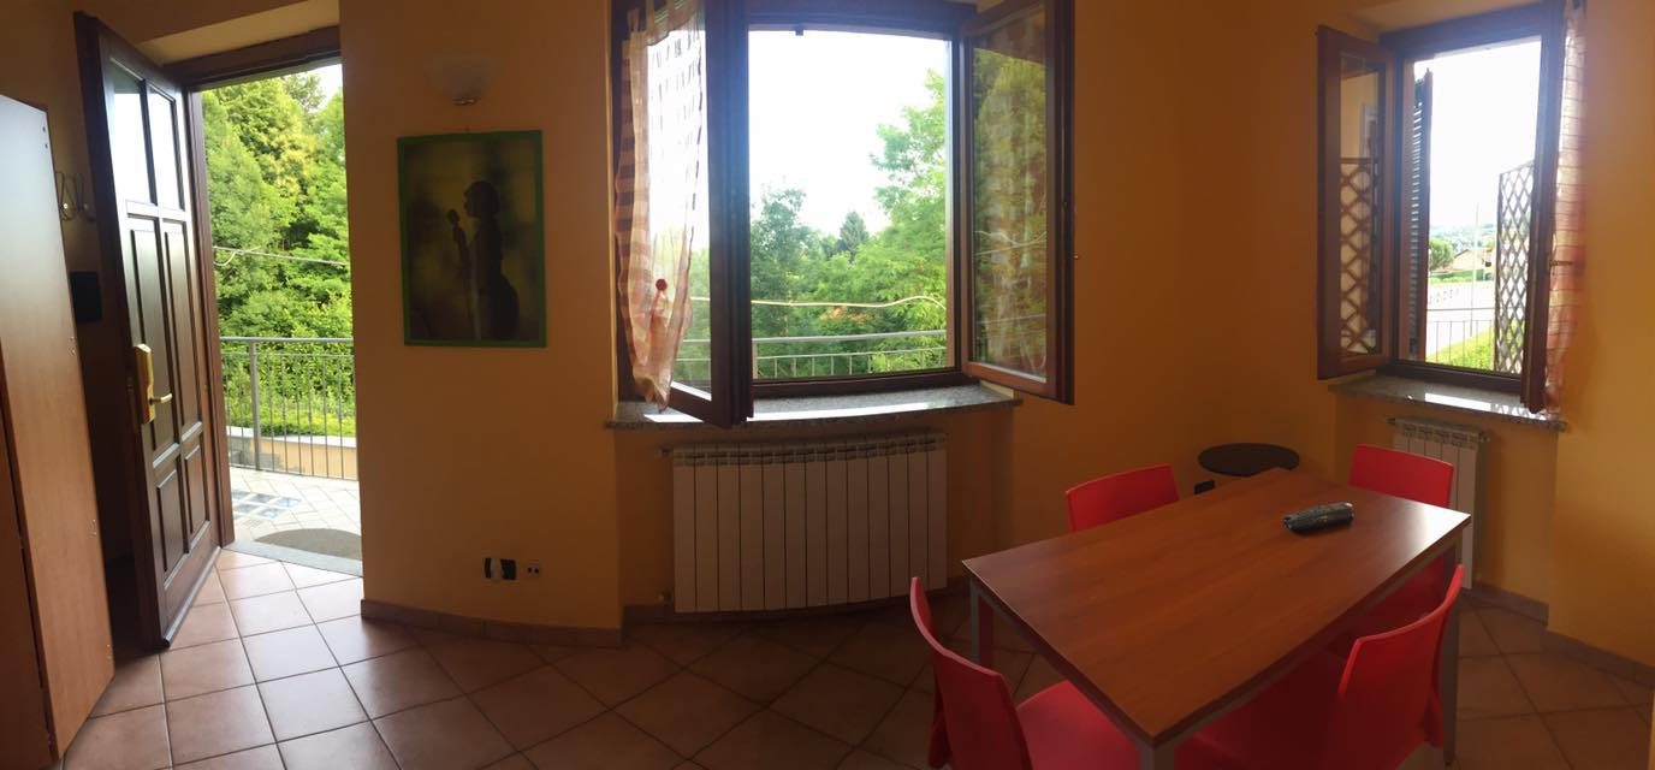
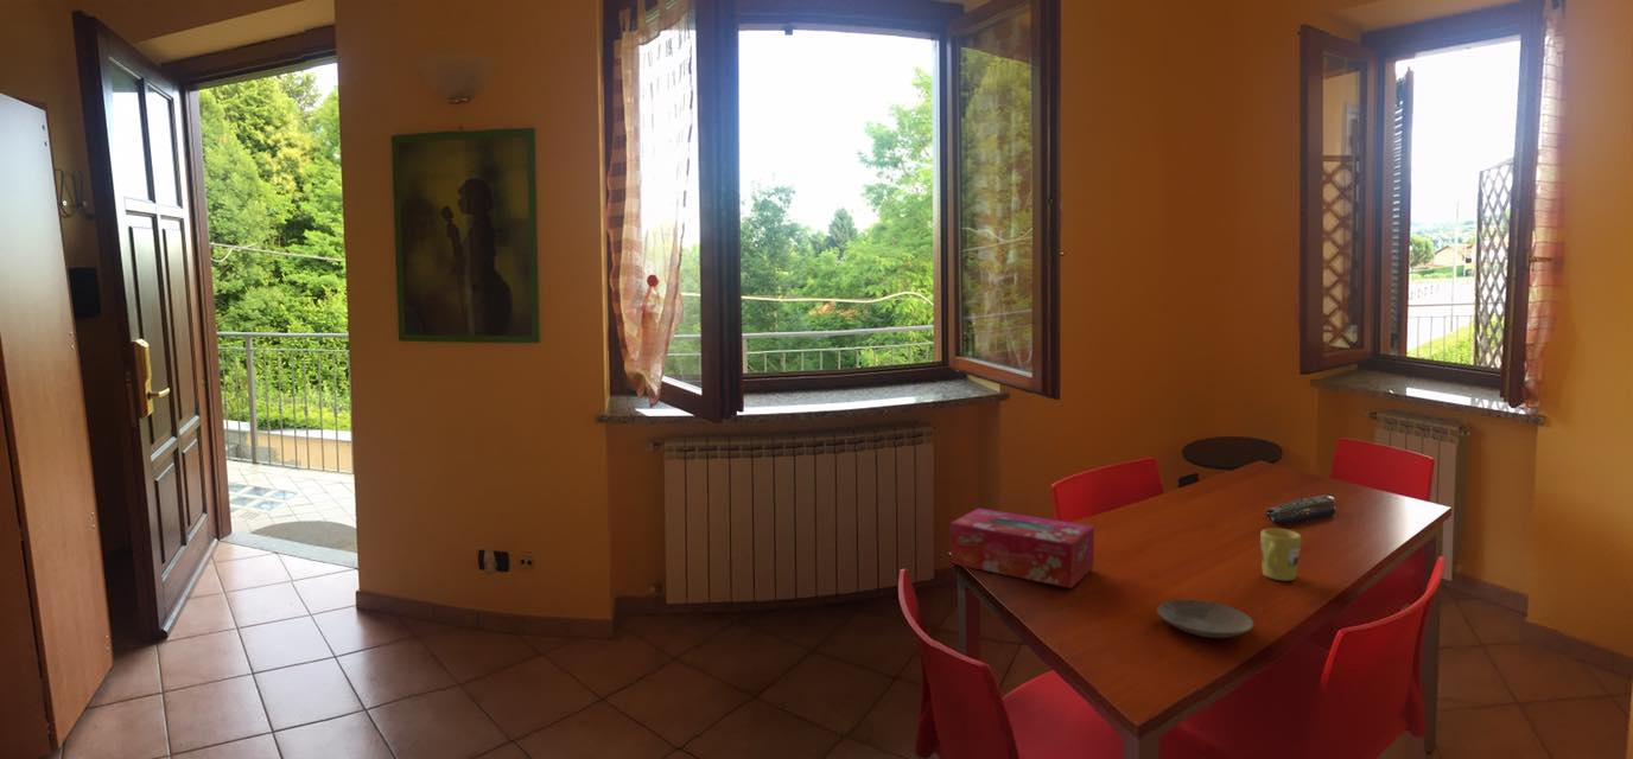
+ tissue box [949,508,1095,589]
+ plate [1156,599,1256,639]
+ mug [1259,528,1302,582]
